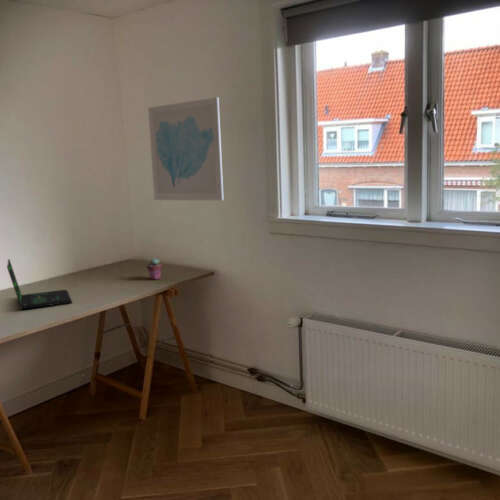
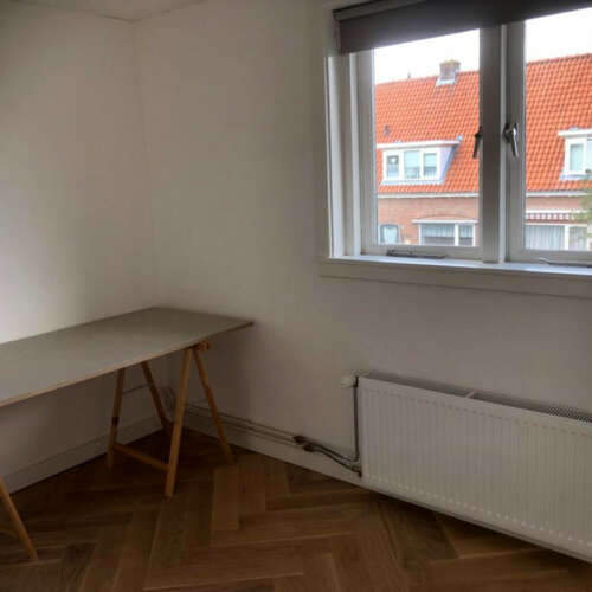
- wall art [147,96,225,201]
- laptop [6,258,73,310]
- potted succulent [145,257,163,281]
